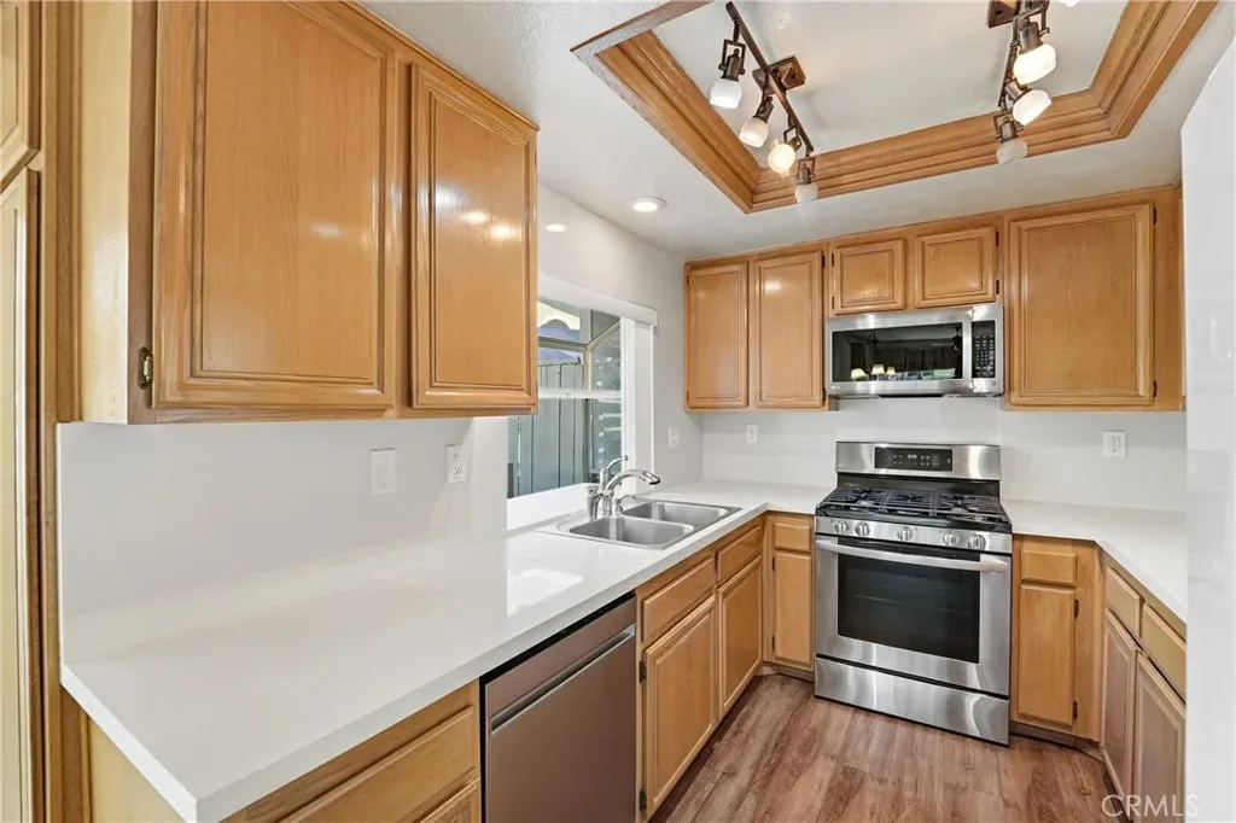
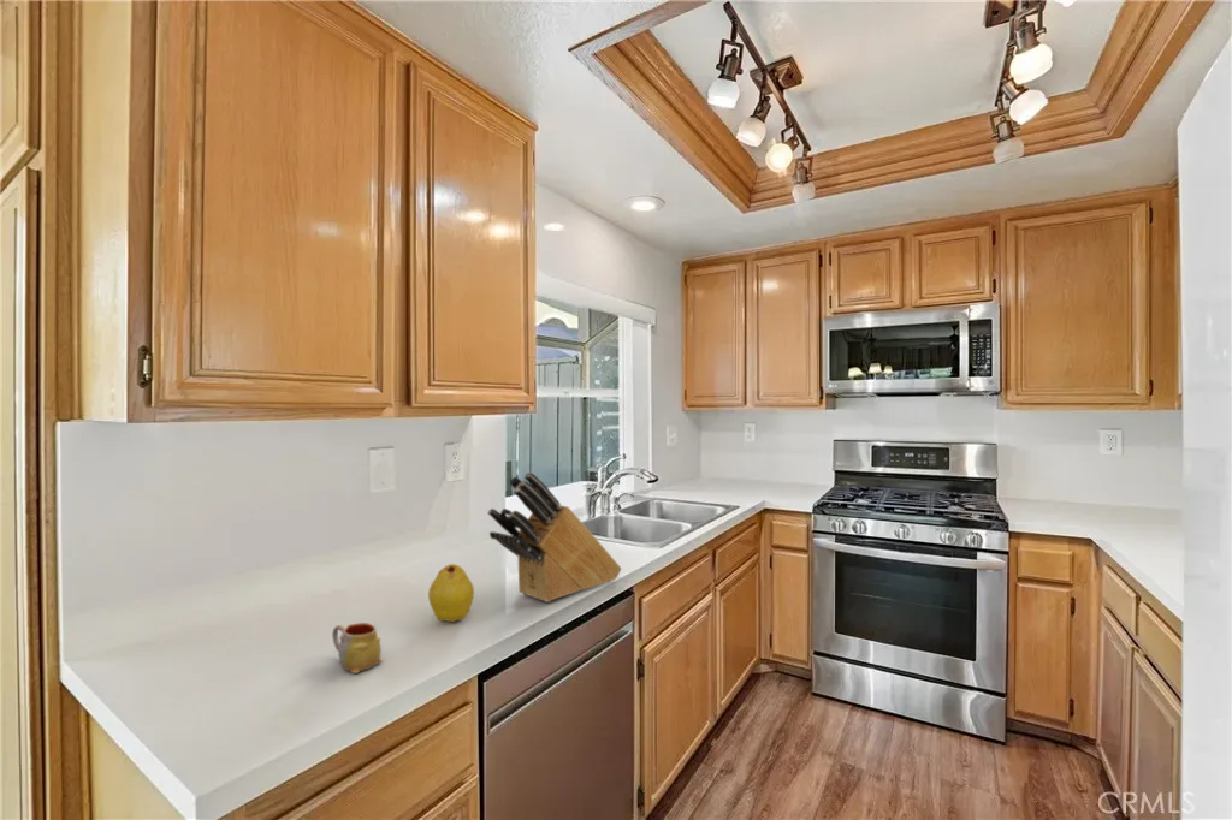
+ fruit [427,563,475,623]
+ knife block [486,470,622,604]
+ mug [331,622,384,675]
